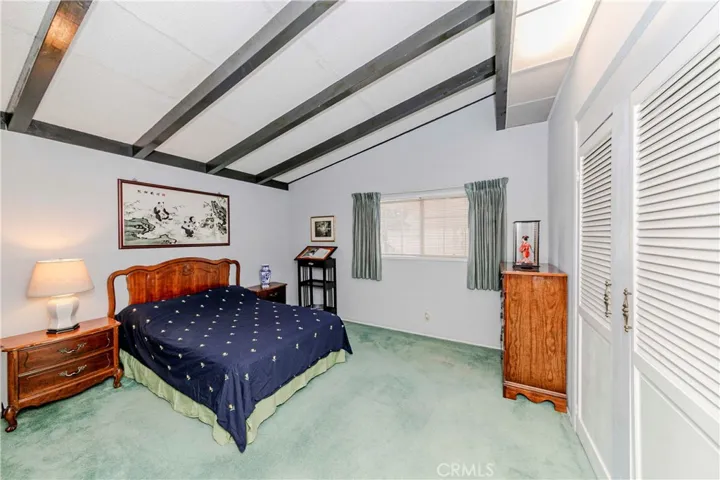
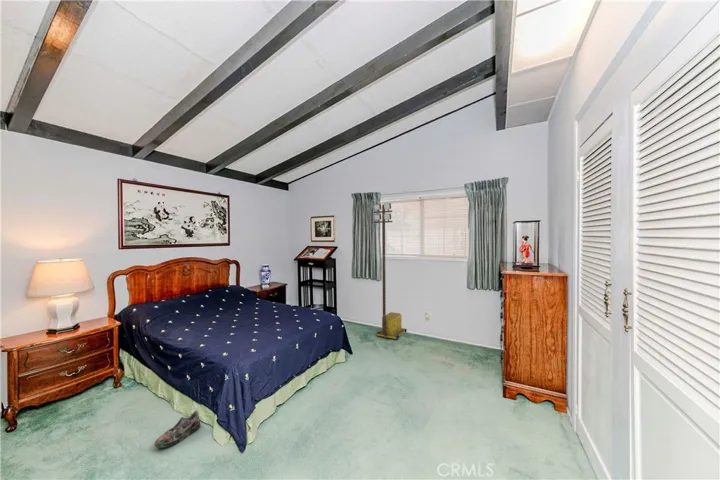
+ portable light tower [373,202,408,340]
+ shoe [153,409,202,449]
